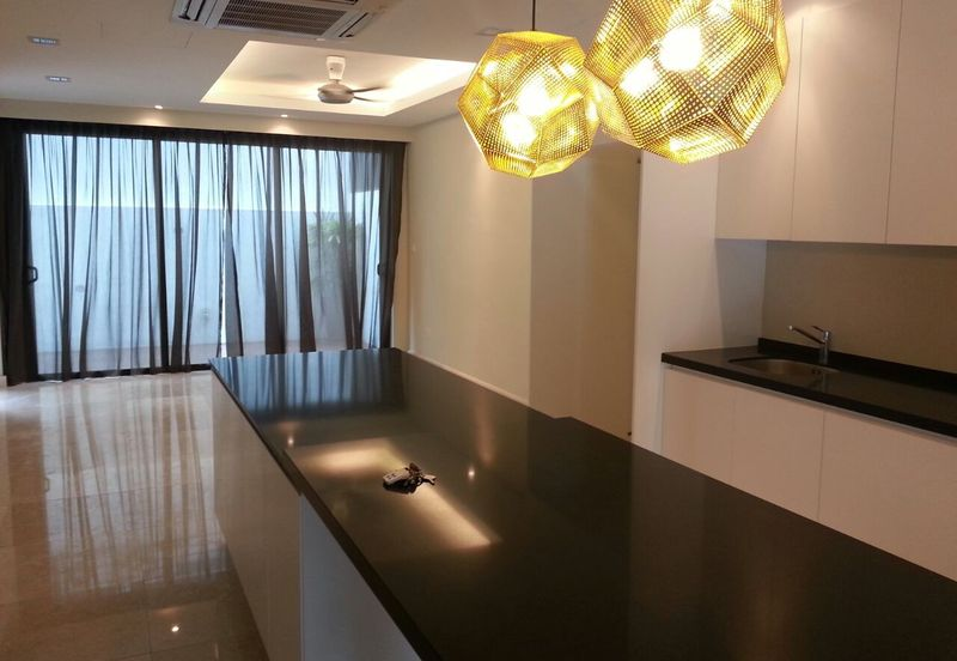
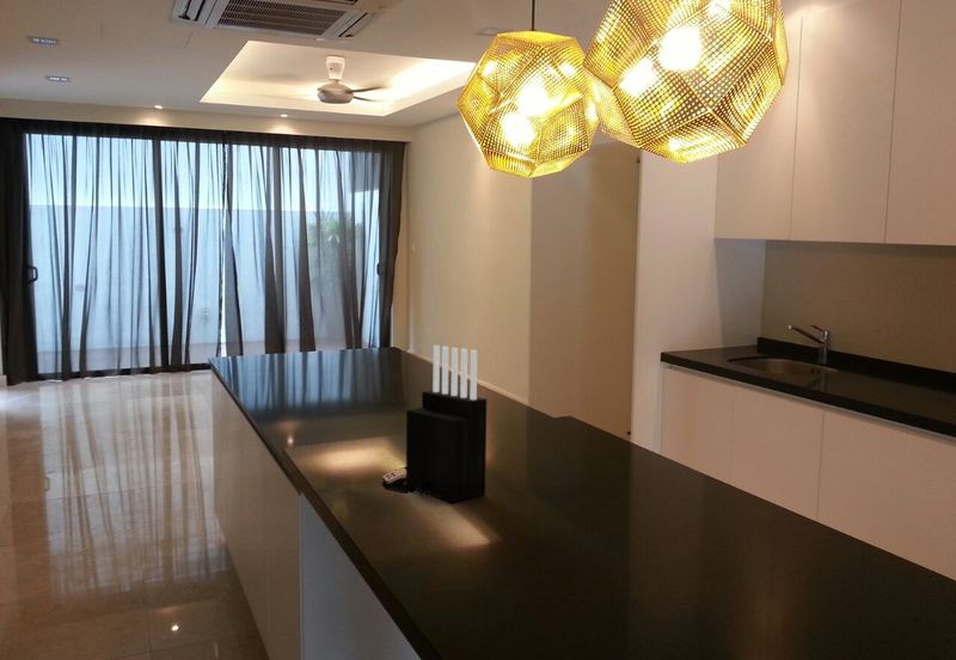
+ knife block [405,344,488,503]
